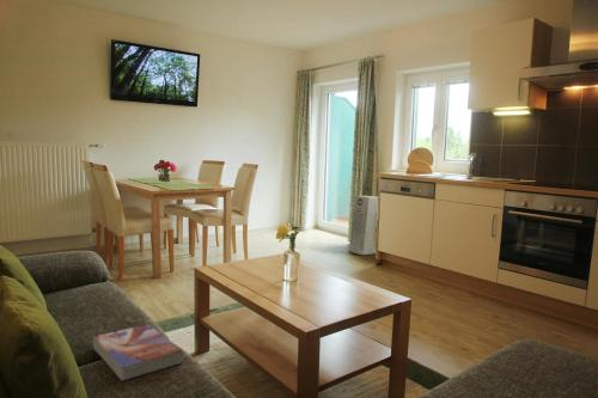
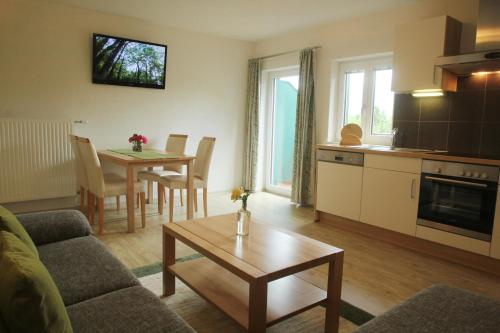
- textbook [92,323,184,382]
- air purifier [348,195,379,256]
